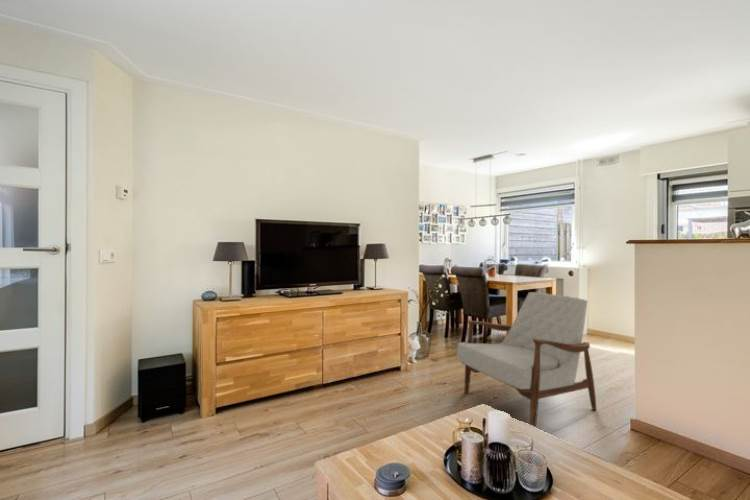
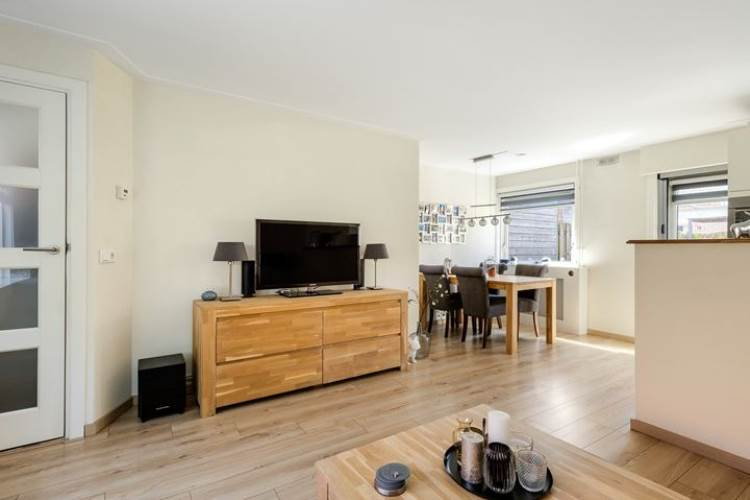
- armchair [456,291,598,428]
